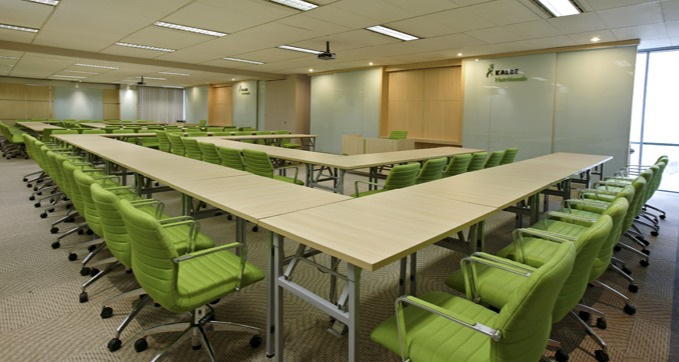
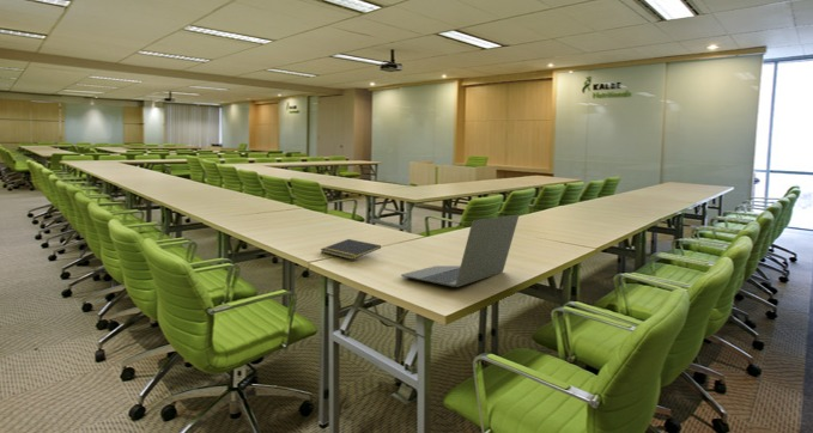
+ notepad [320,238,382,261]
+ laptop [400,214,520,288]
